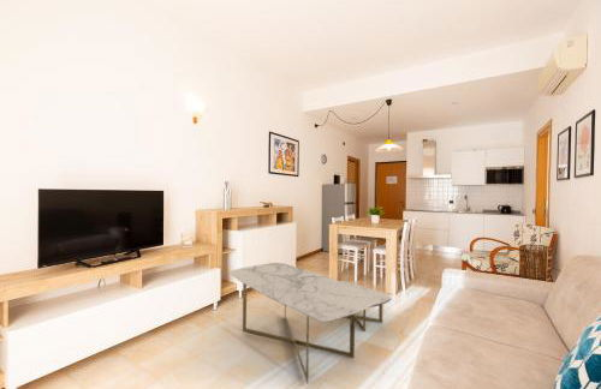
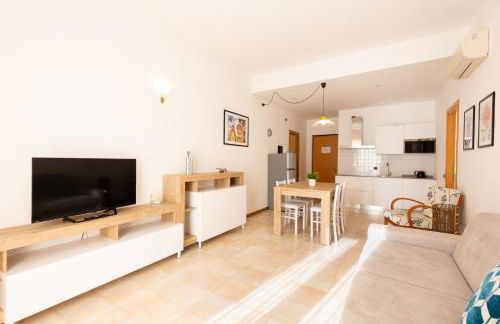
- coffee table [227,262,393,385]
